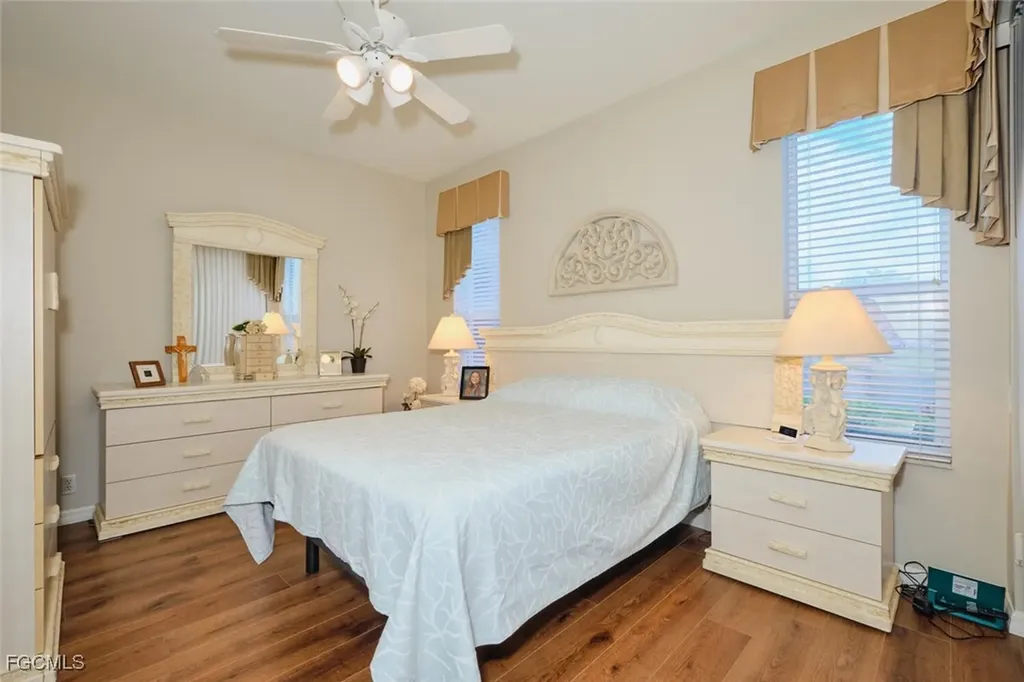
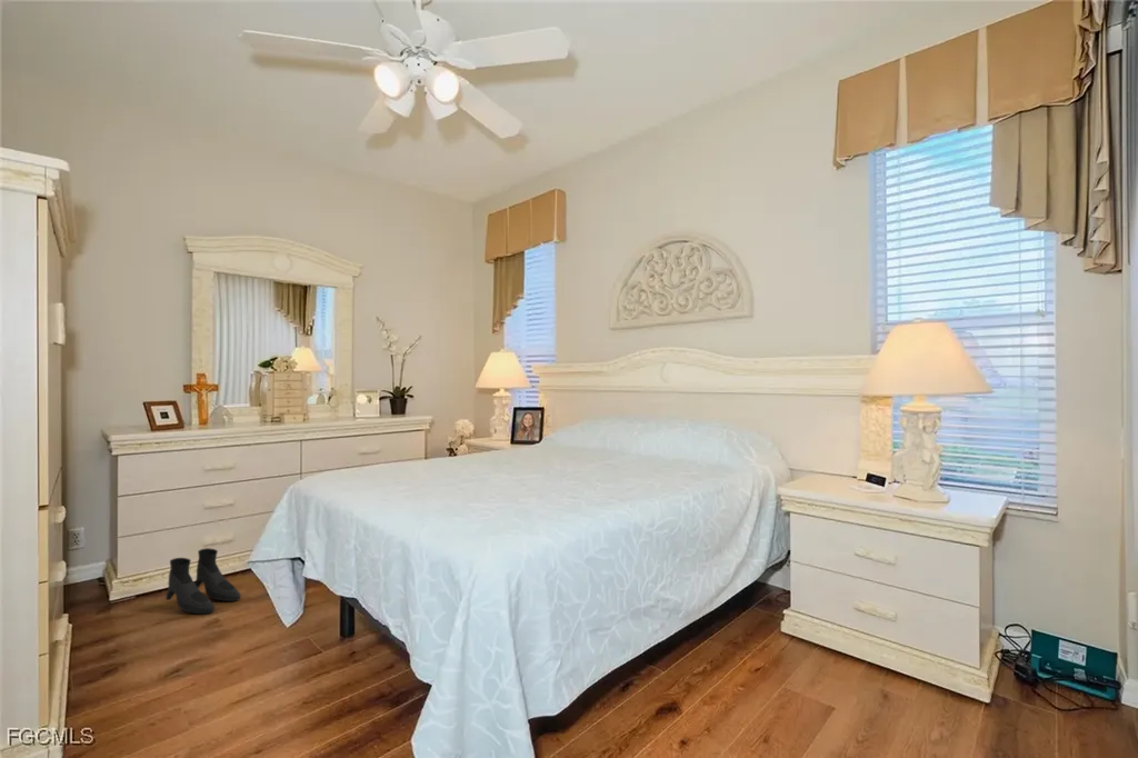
+ boots [164,547,242,615]
